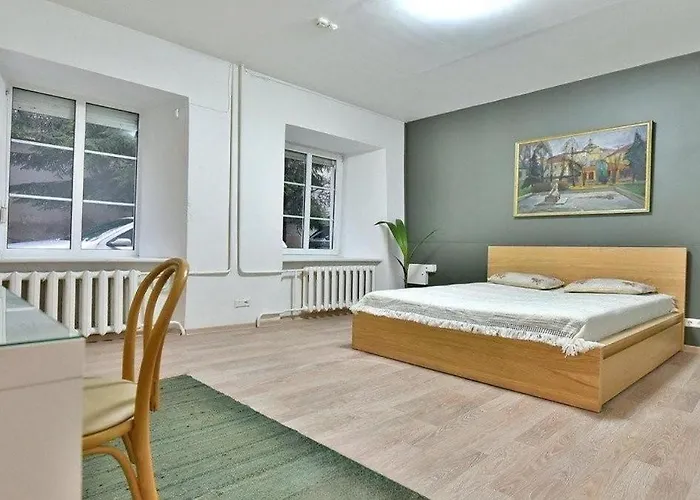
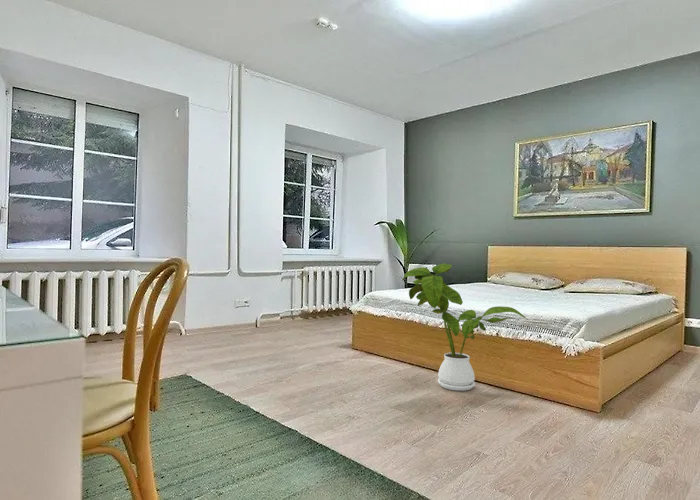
+ house plant [401,262,528,392]
